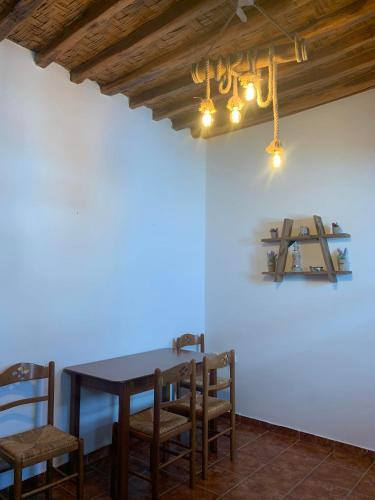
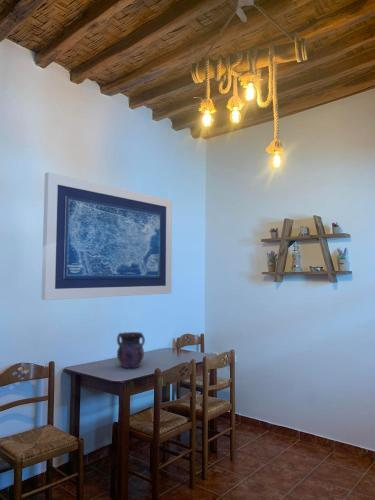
+ wall art [40,171,173,301]
+ vase [116,331,146,370]
